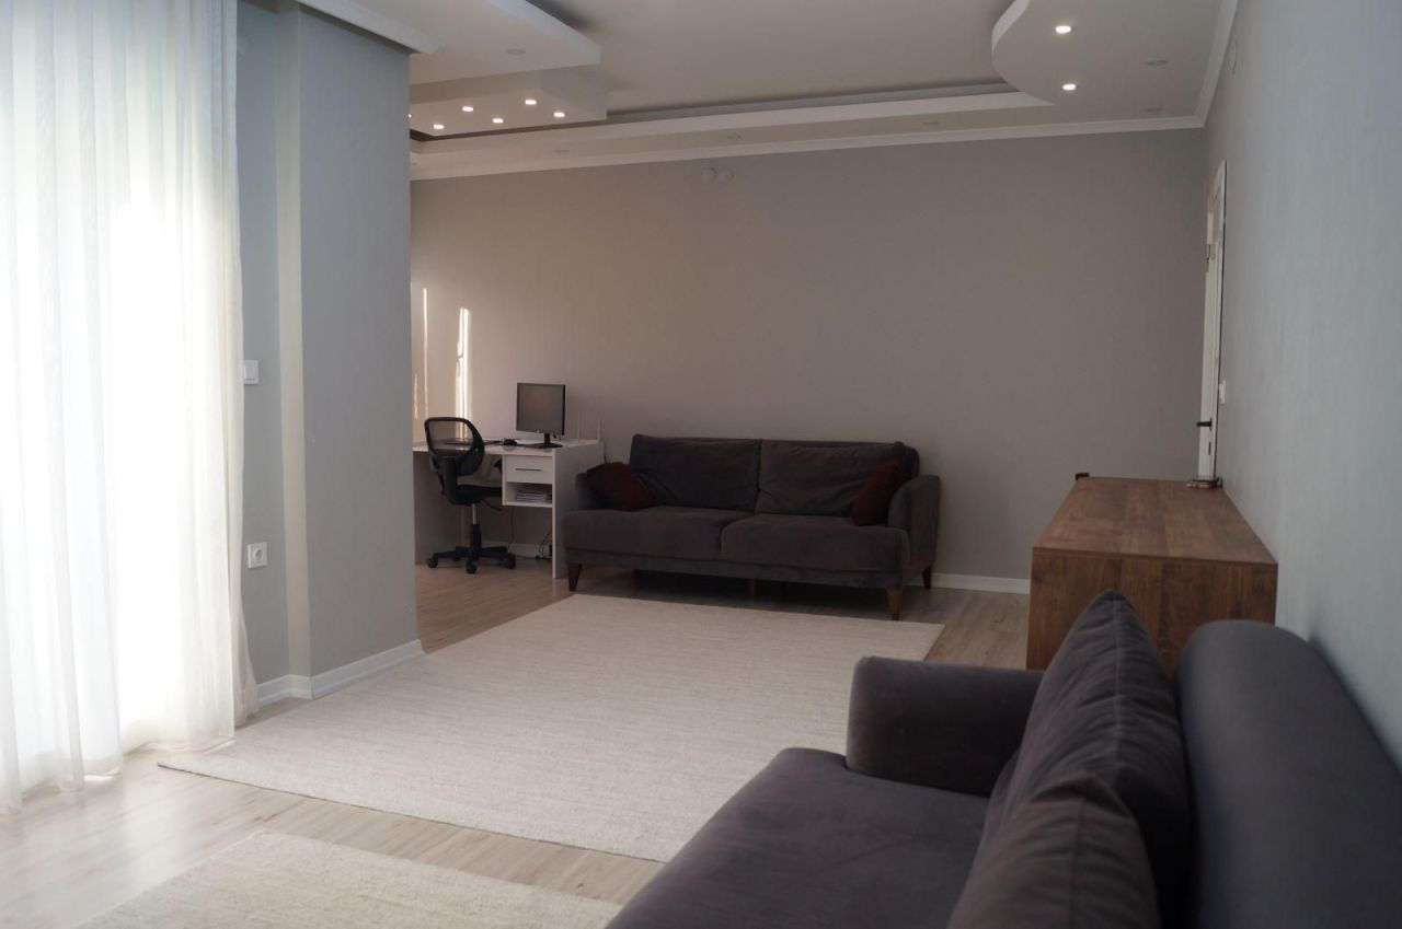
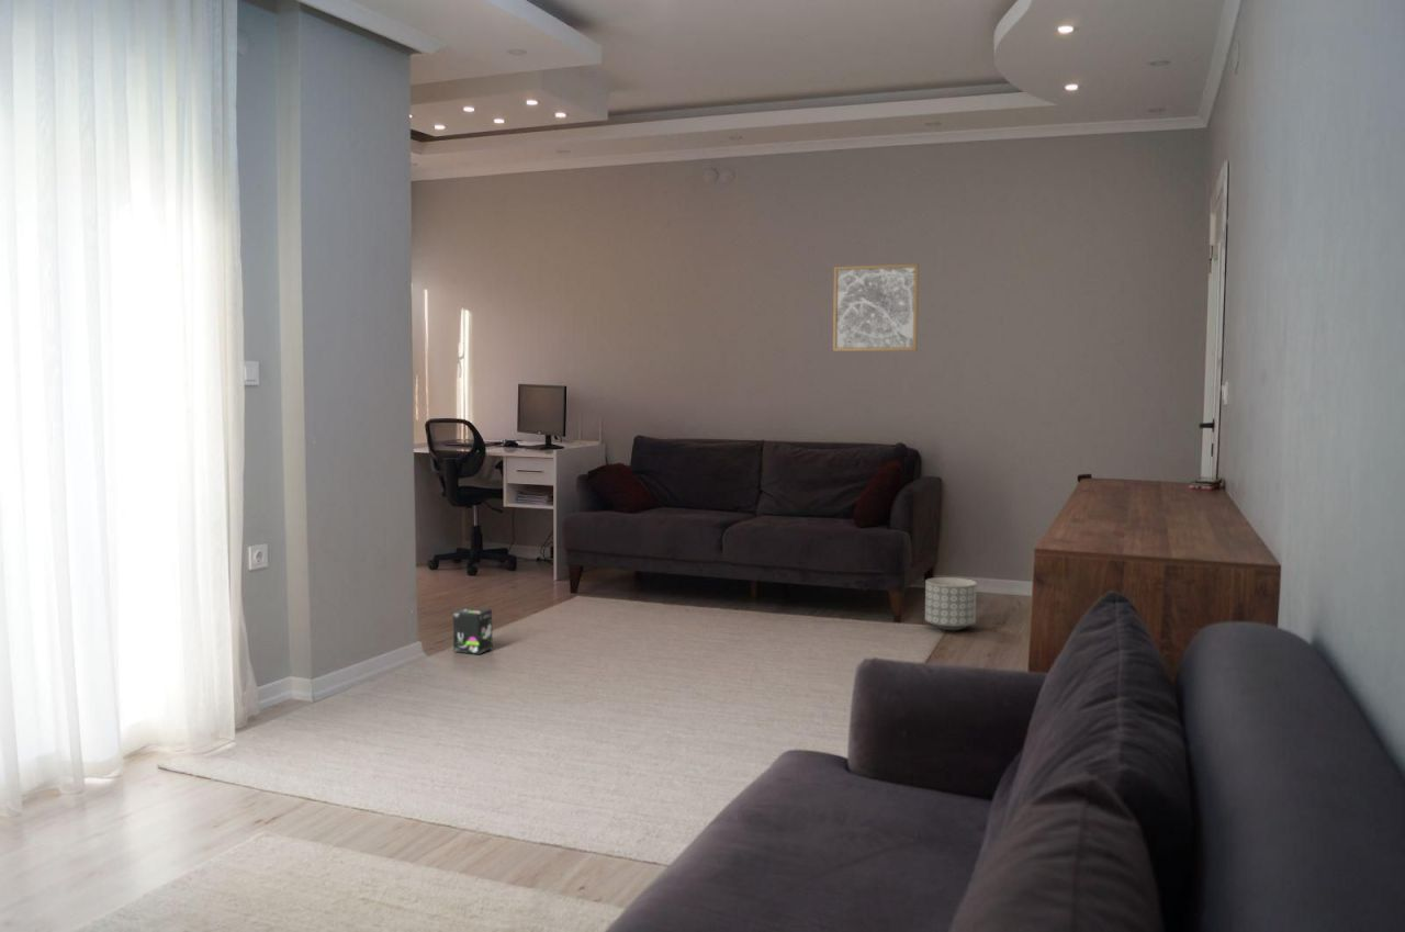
+ wall art [832,262,920,352]
+ box [452,606,494,655]
+ planter [924,576,978,631]
